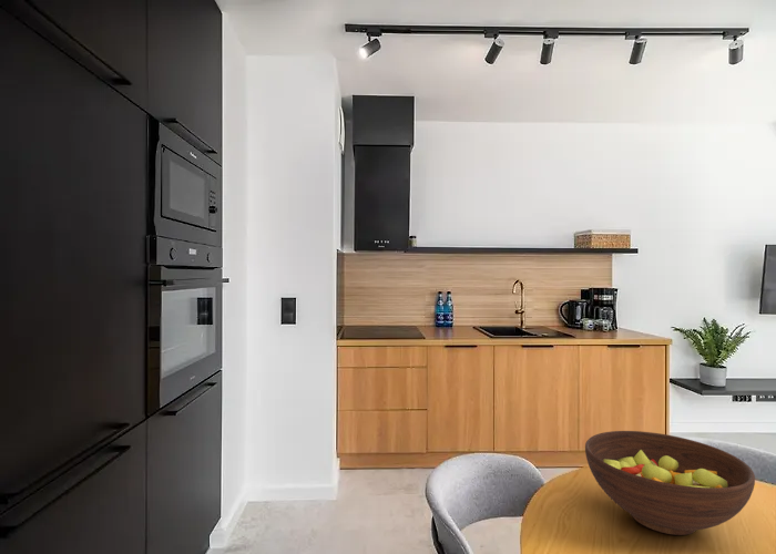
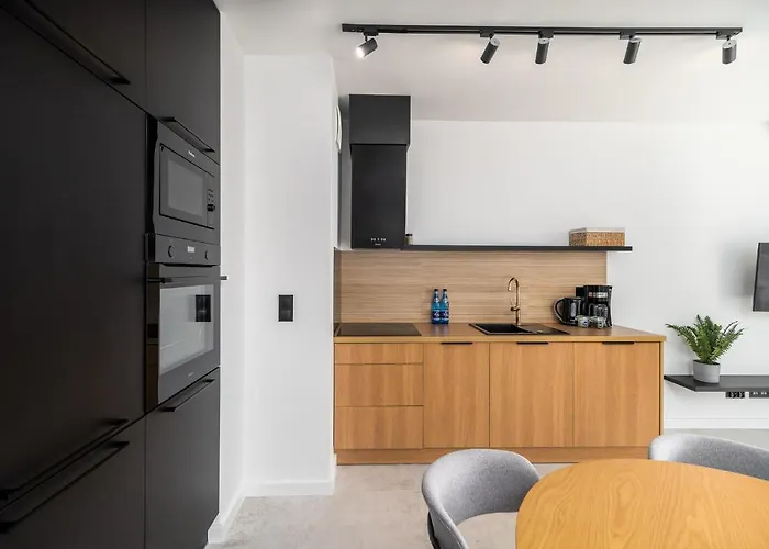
- fruit bowl [584,430,756,536]
